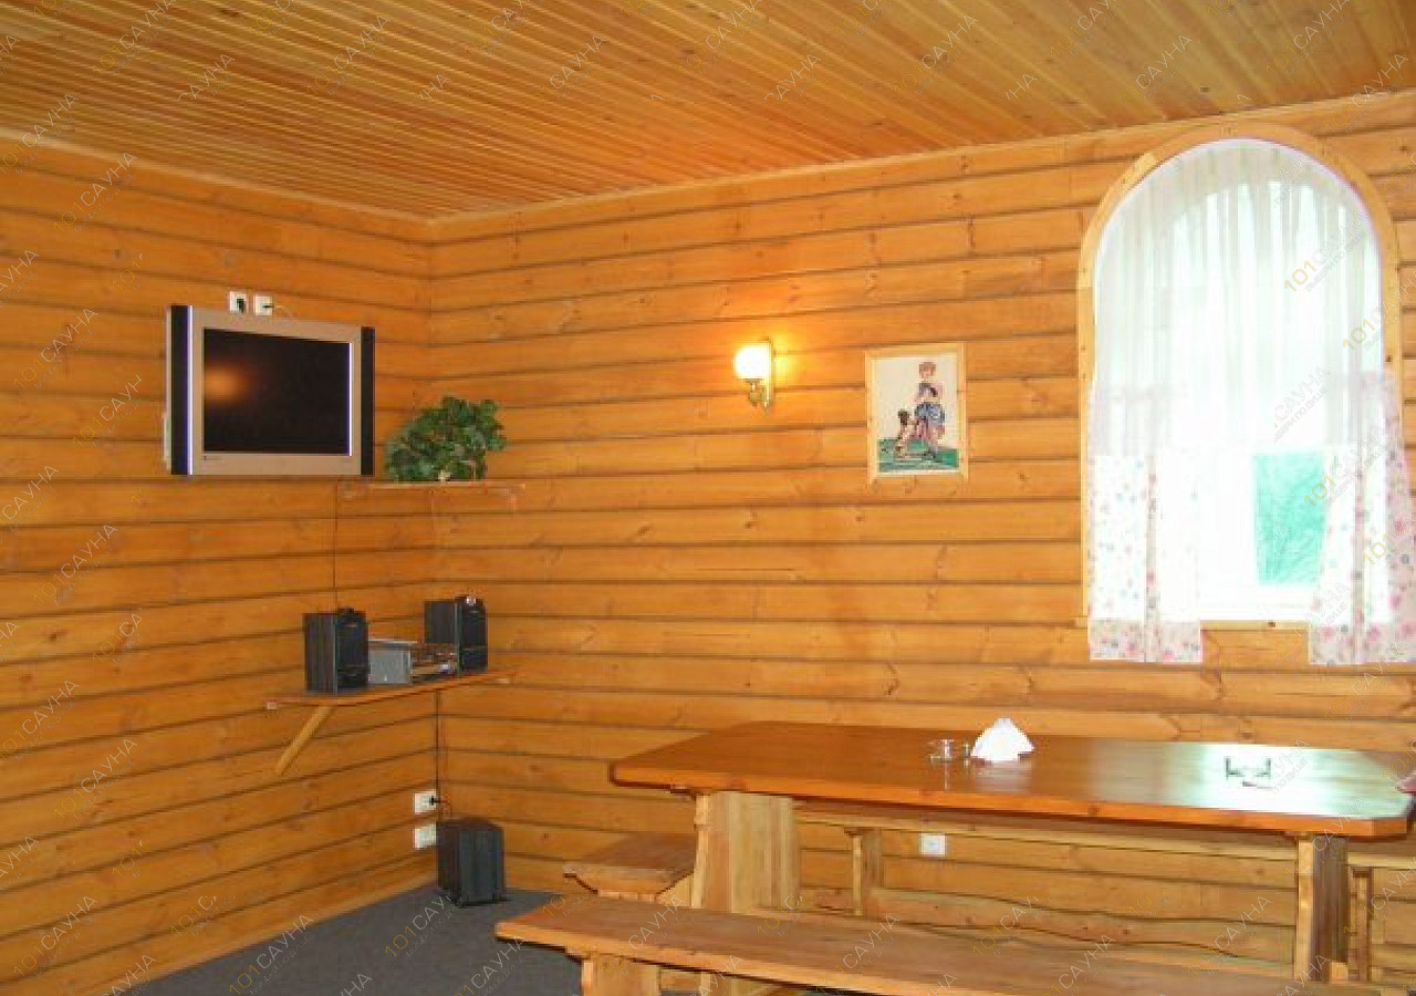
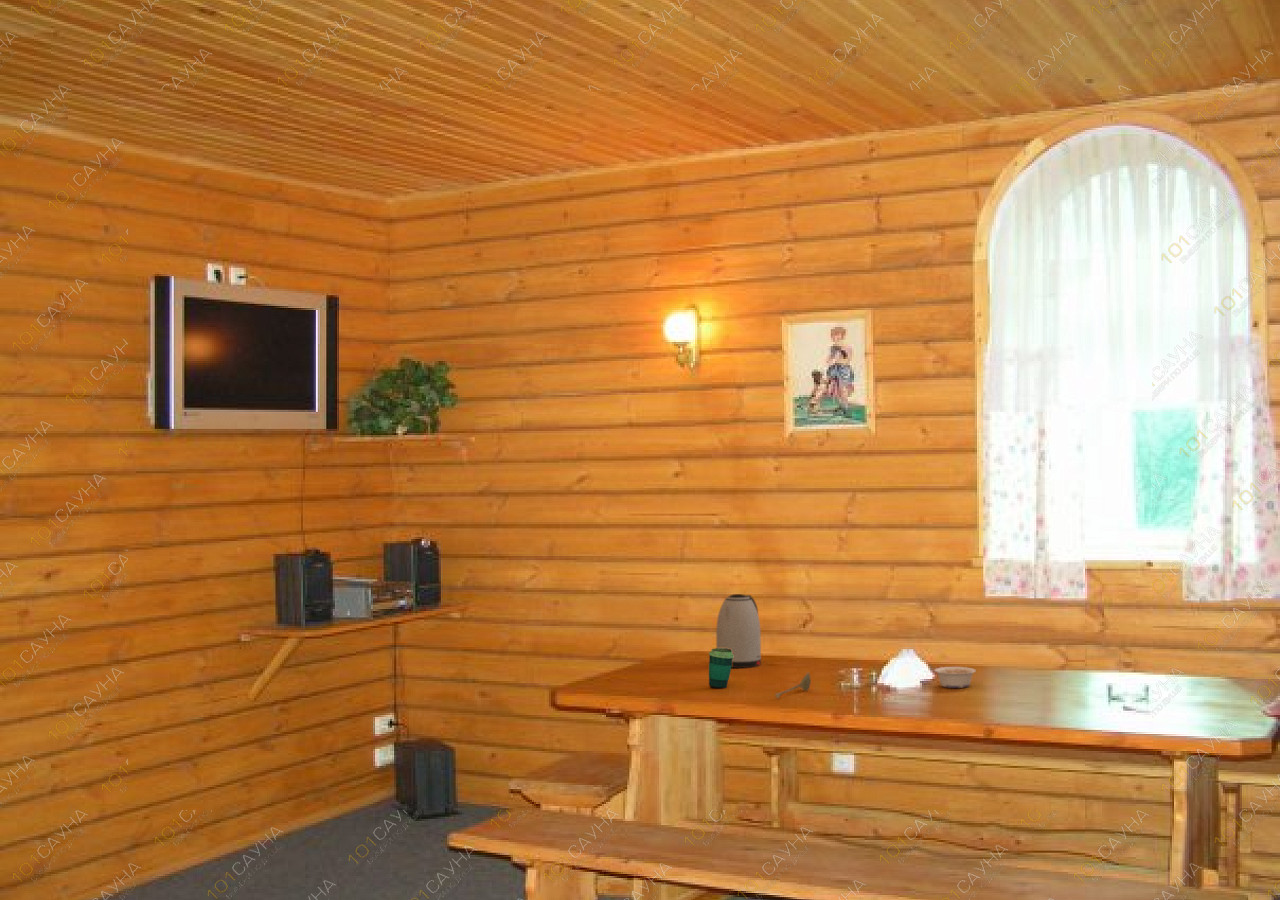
+ kettle [715,593,762,669]
+ legume [930,666,977,689]
+ cup [708,647,734,689]
+ soupspoon [774,671,812,699]
